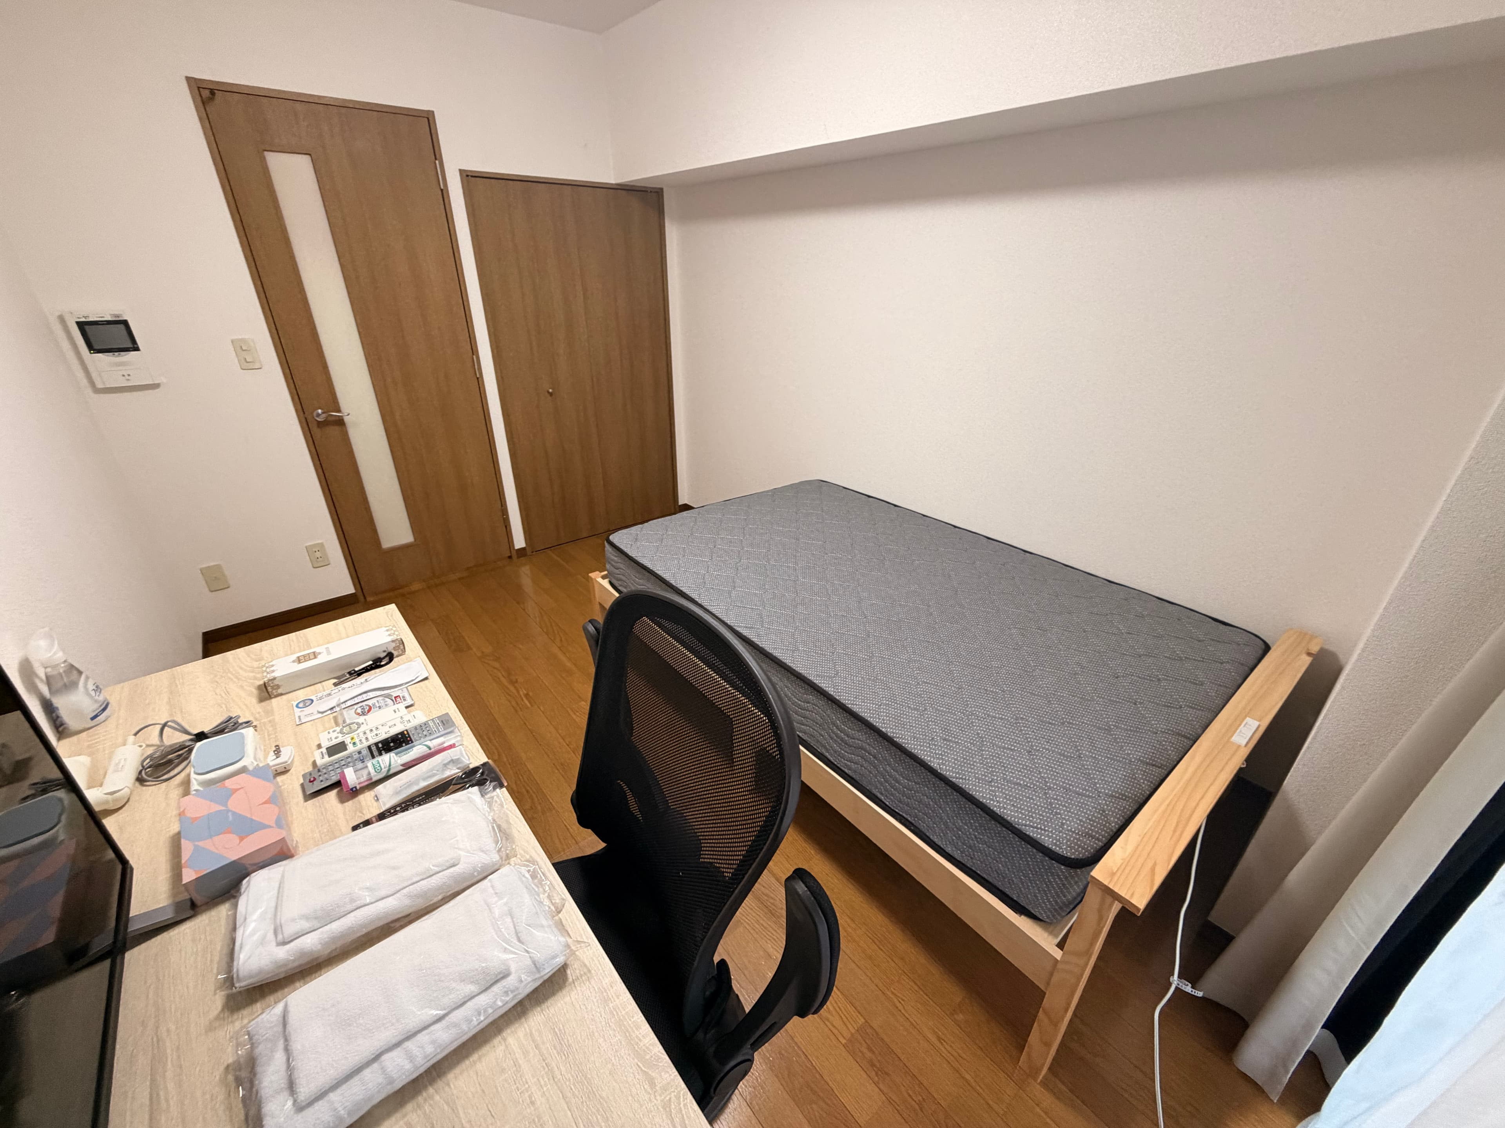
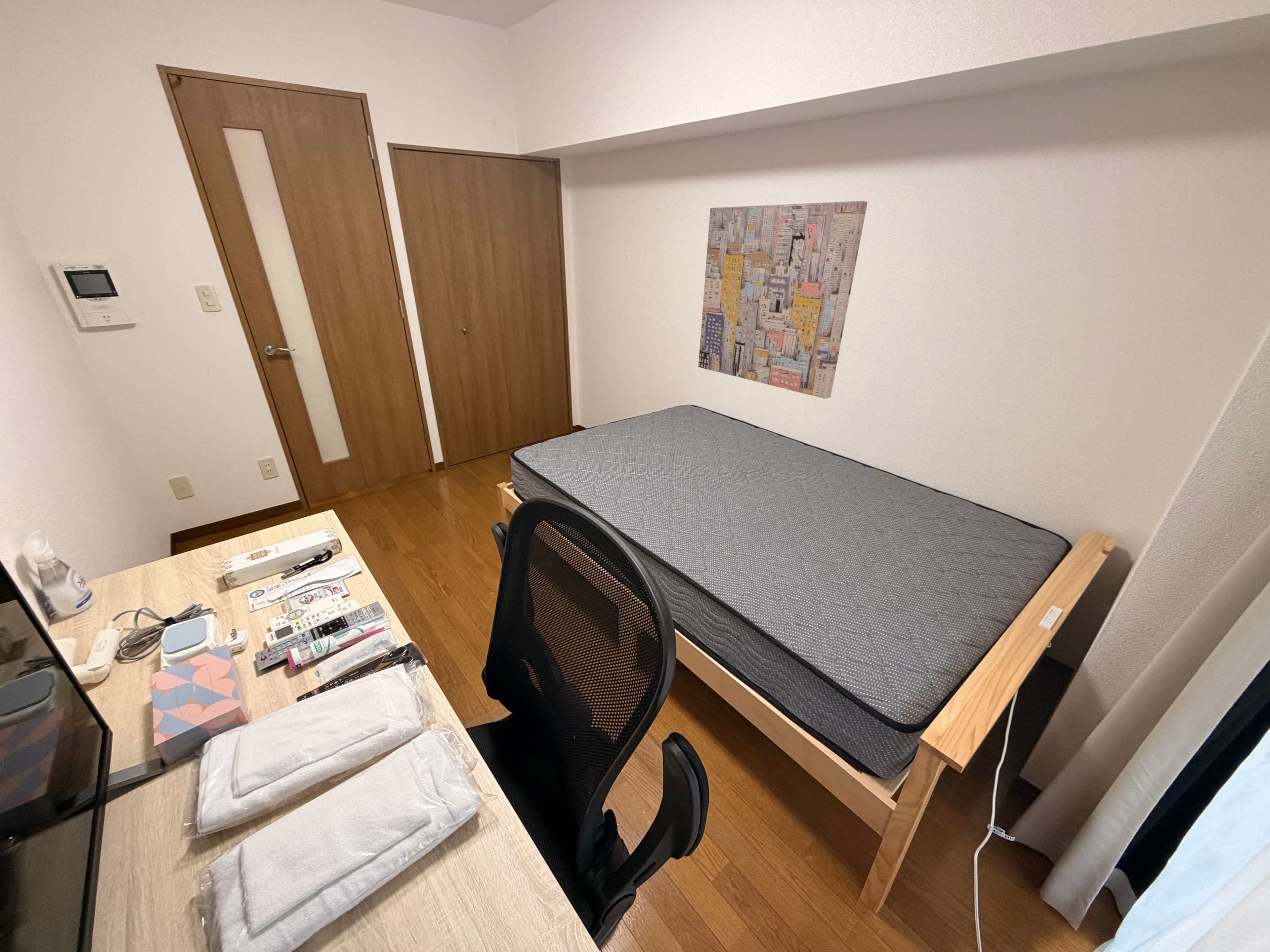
+ wall art [698,200,868,399]
